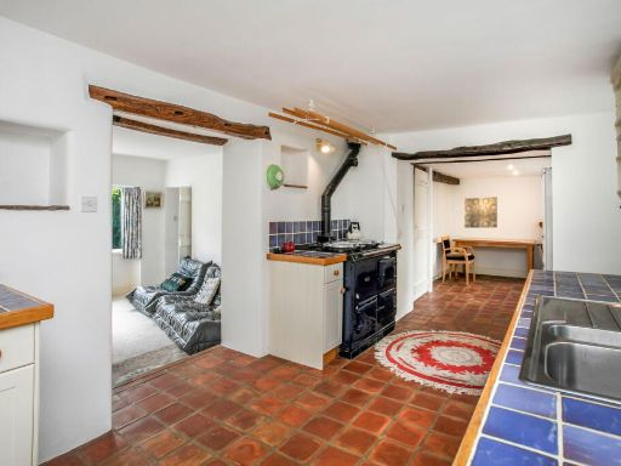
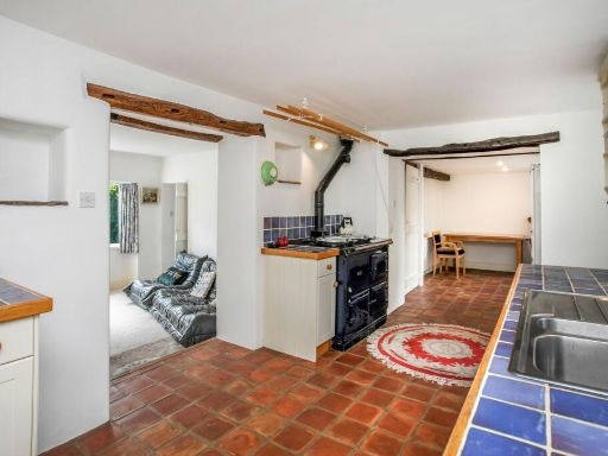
- wall art [463,195,498,229]
